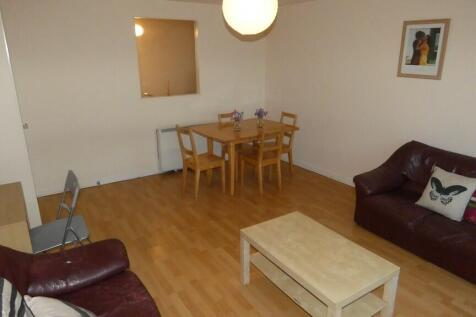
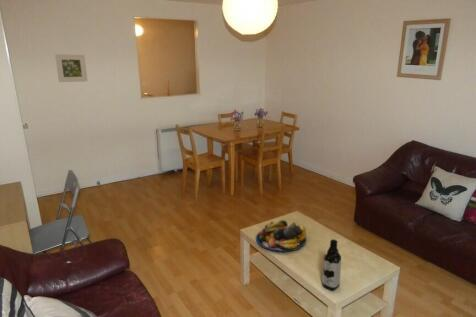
+ water bottle [321,238,342,292]
+ fruit bowl [255,219,307,253]
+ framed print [54,53,88,83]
